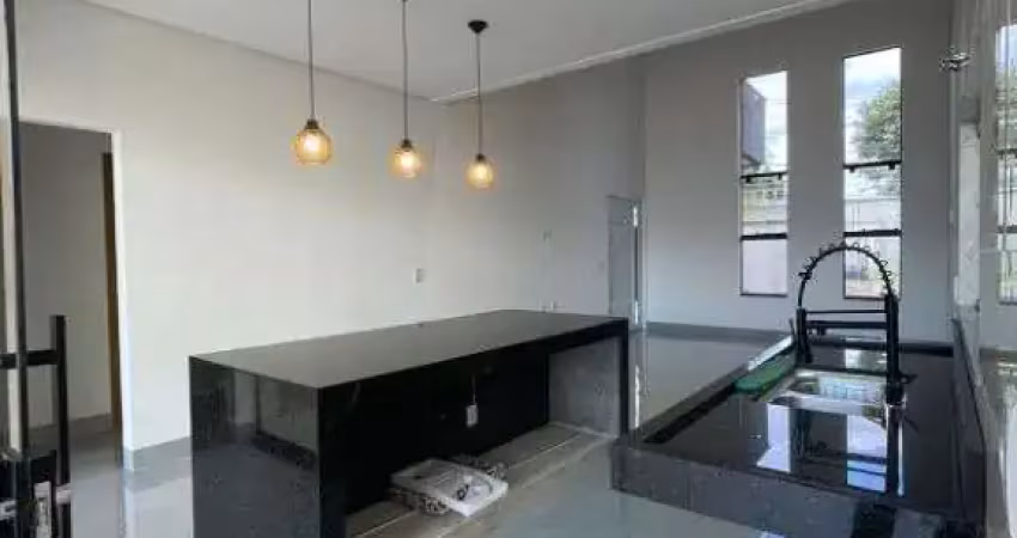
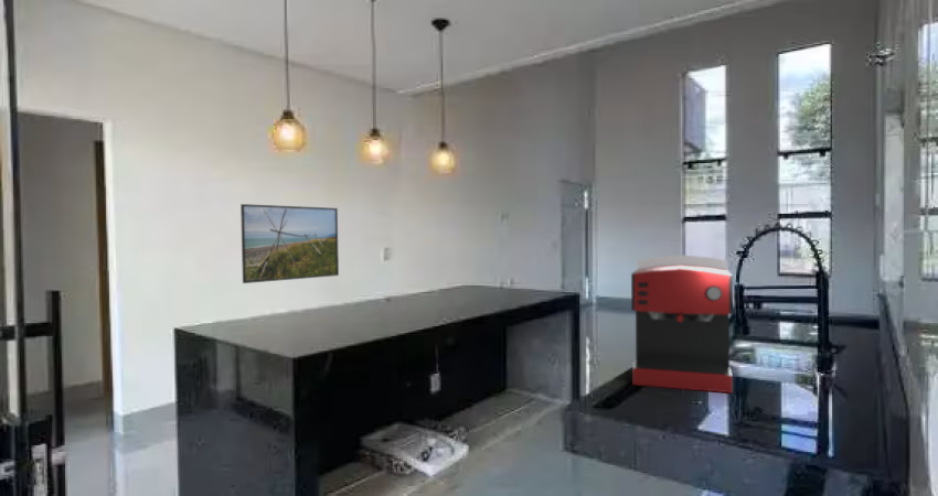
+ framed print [239,203,340,284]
+ coffee maker [630,254,734,395]
